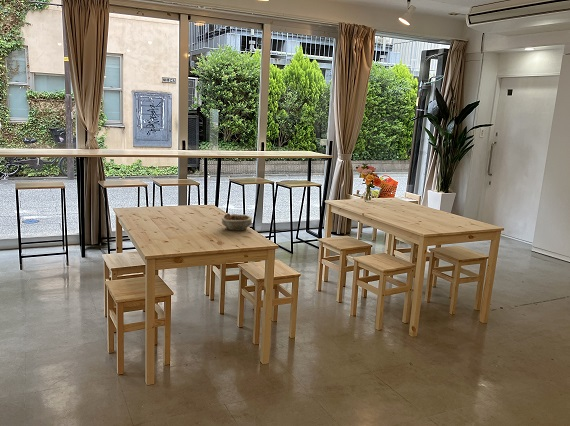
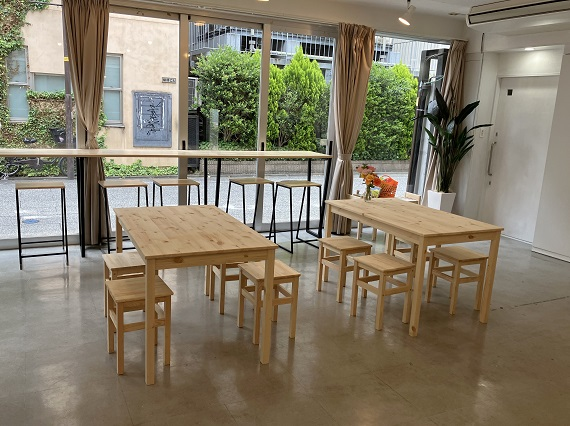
- succulent planter [221,212,253,232]
